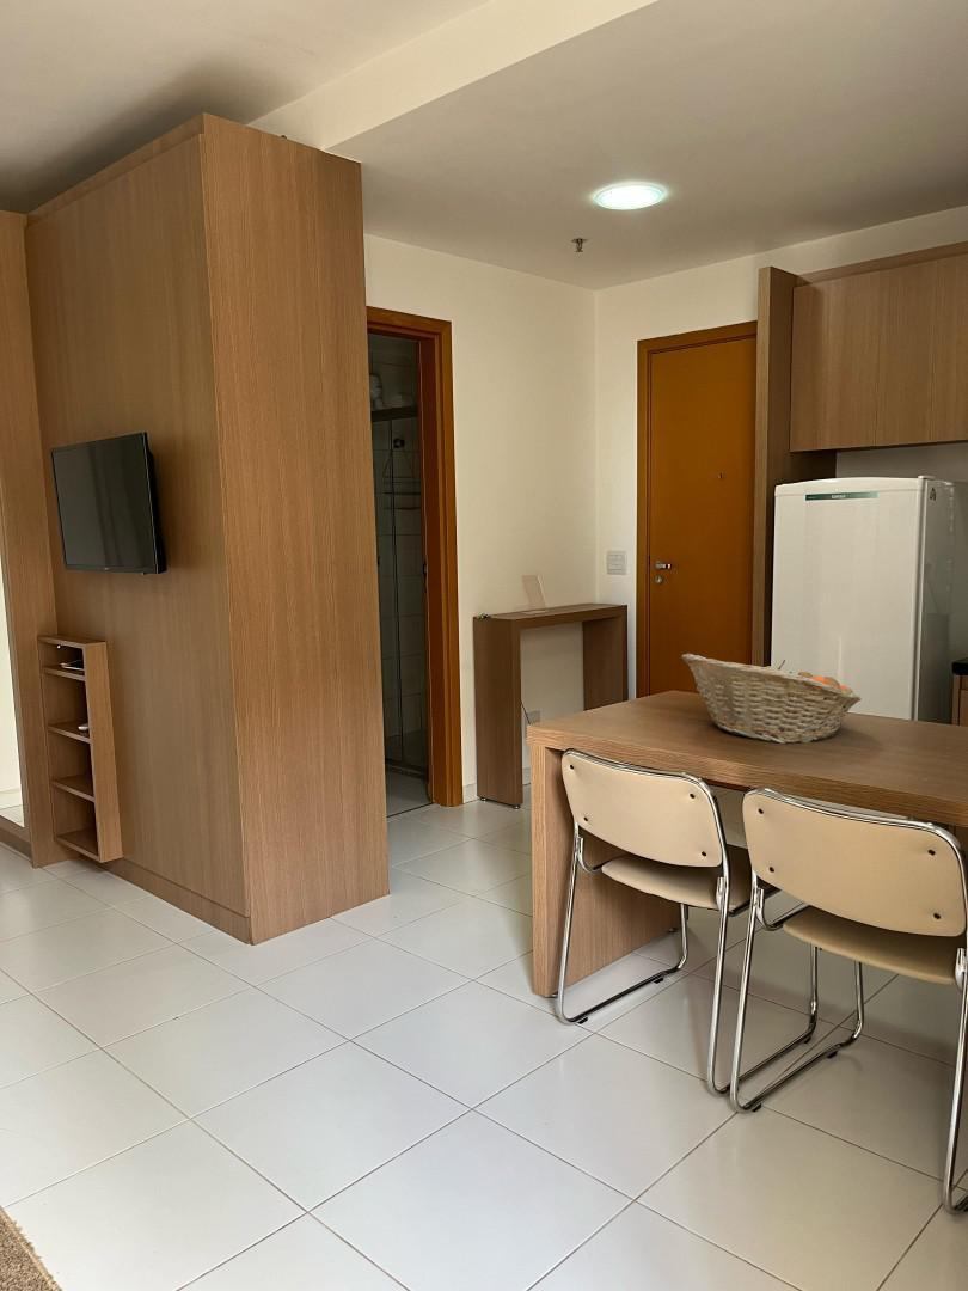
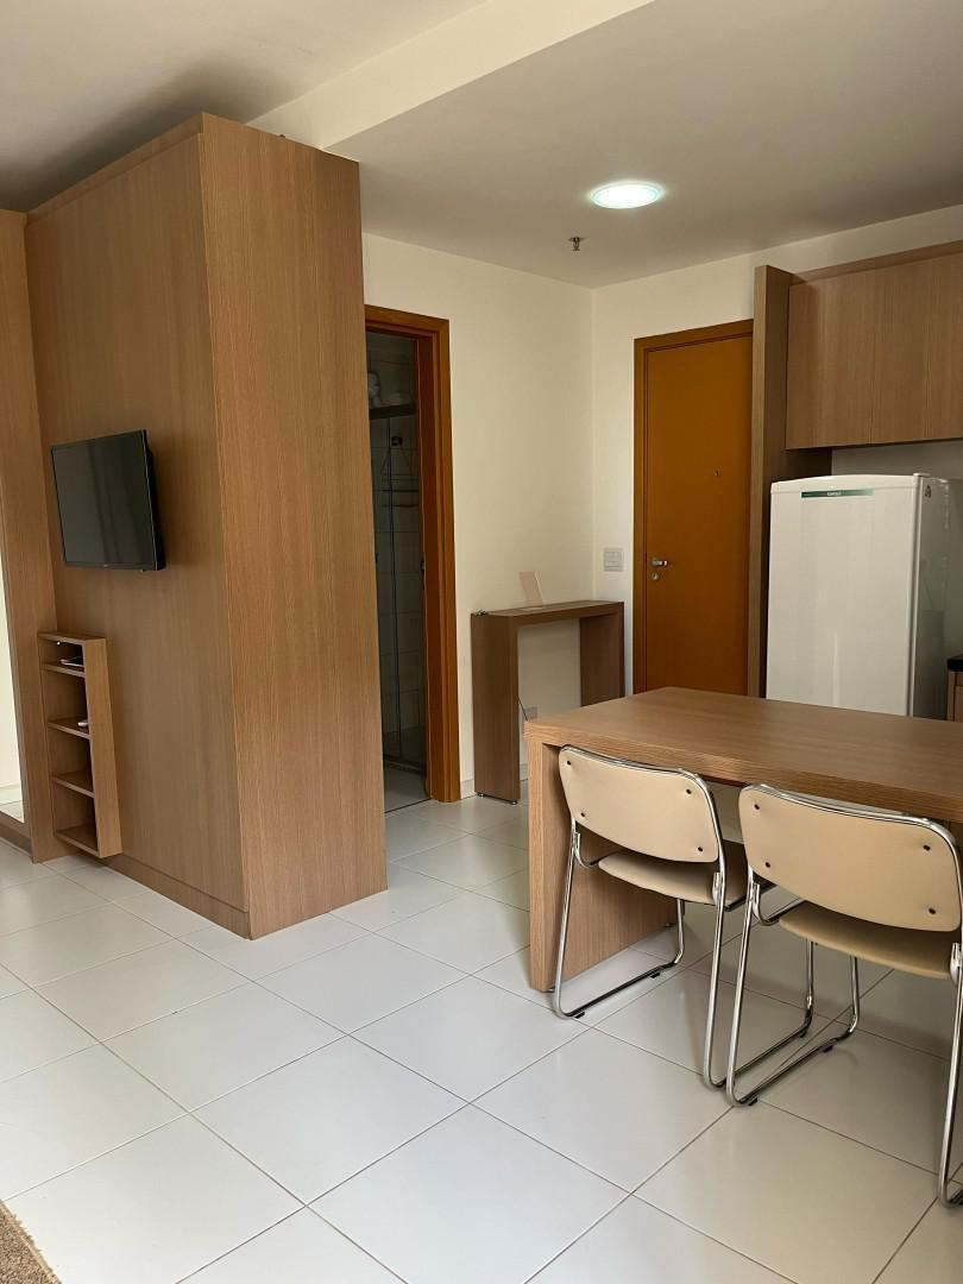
- fruit basket [680,653,862,745]
